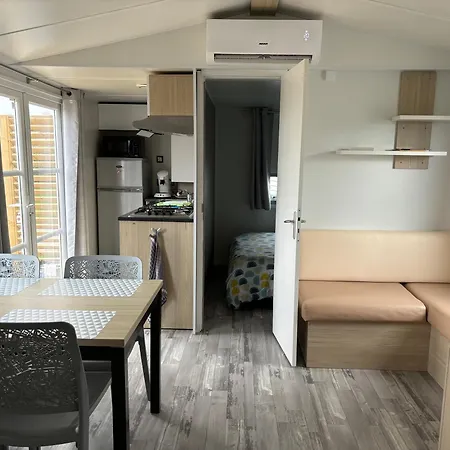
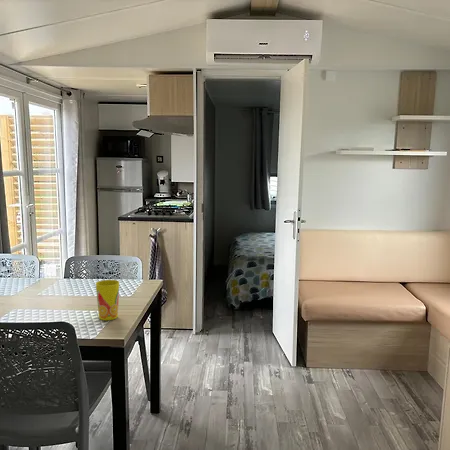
+ cup [95,279,120,321]
